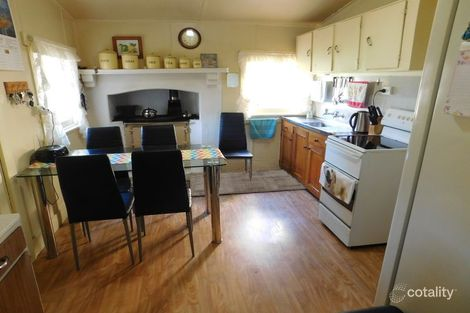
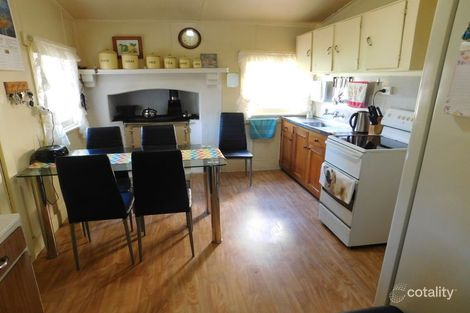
- rug [189,168,307,197]
